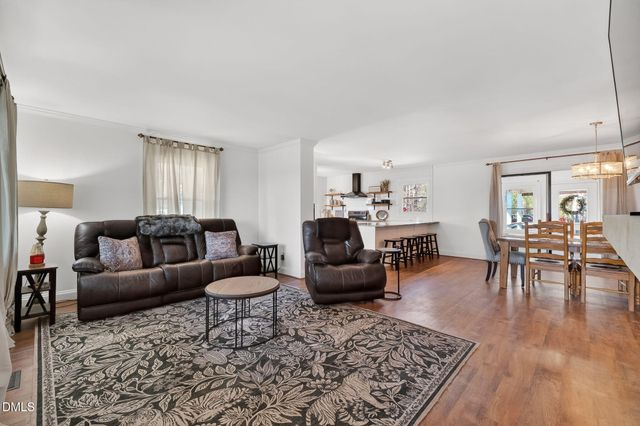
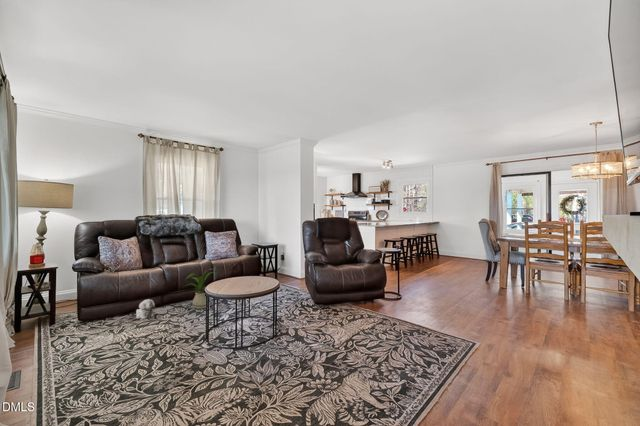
+ house plant [184,268,217,310]
+ plush toy [135,298,156,320]
